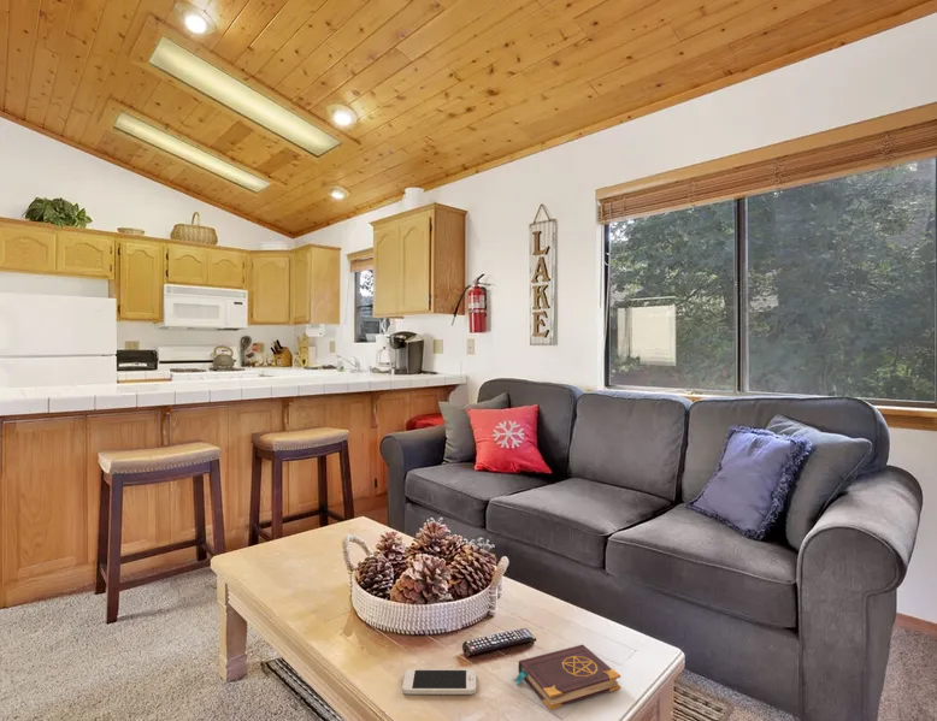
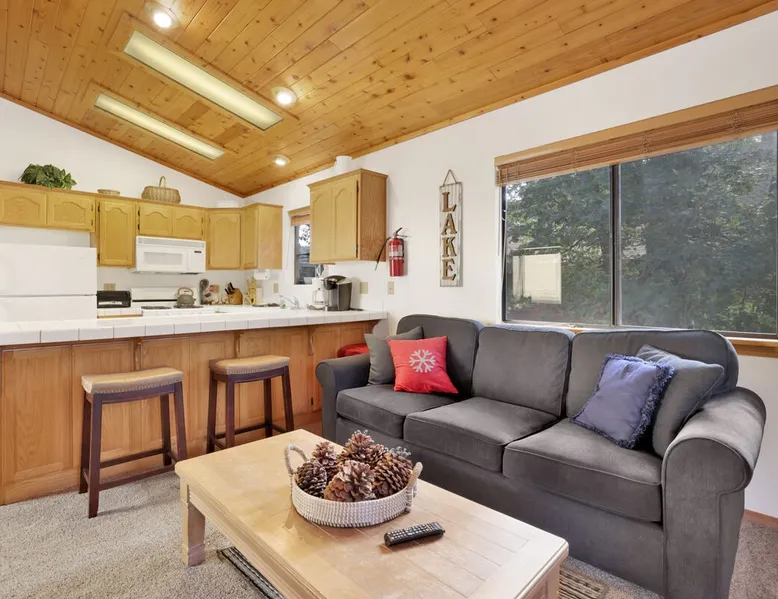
- book [512,644,621,711]
- smartphone [401,668,478,696]
